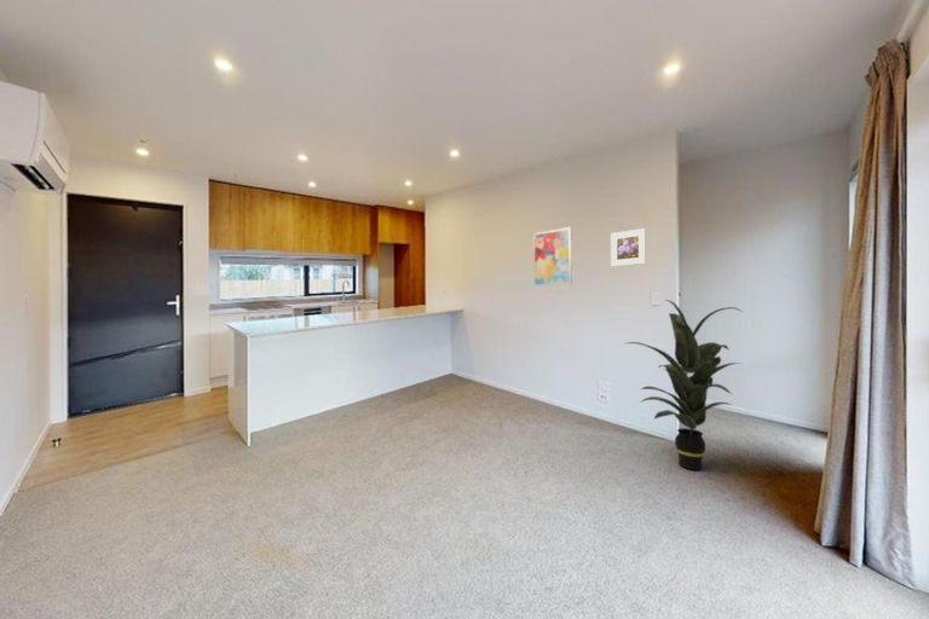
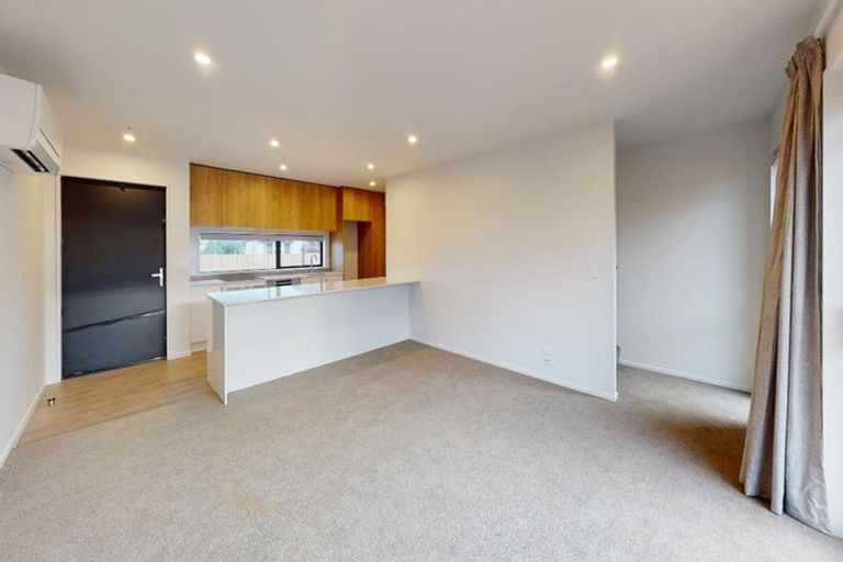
- wall art [532,226,573,288]
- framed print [610,227,647,267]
- indoor plant [622,299,743,470]
